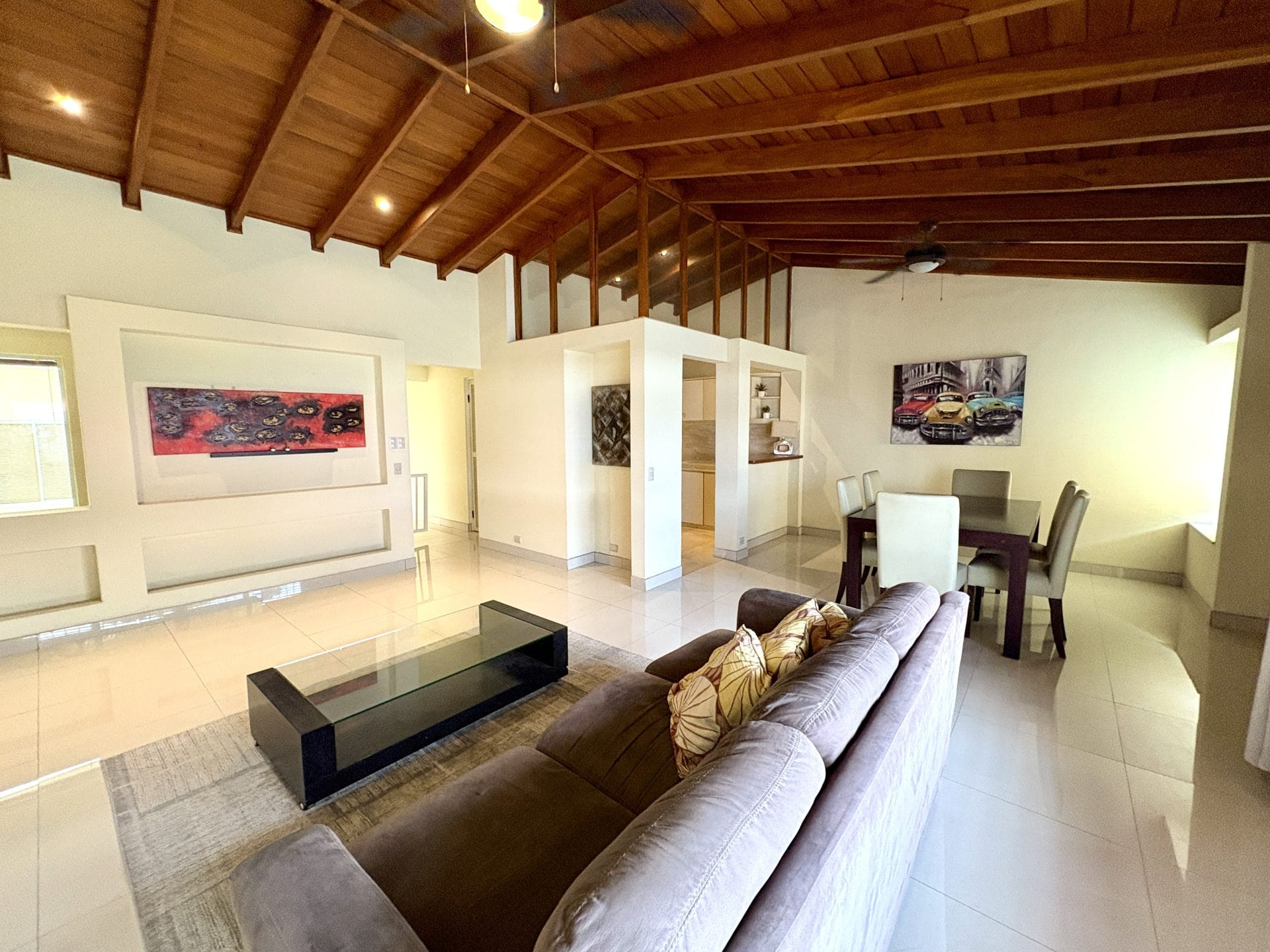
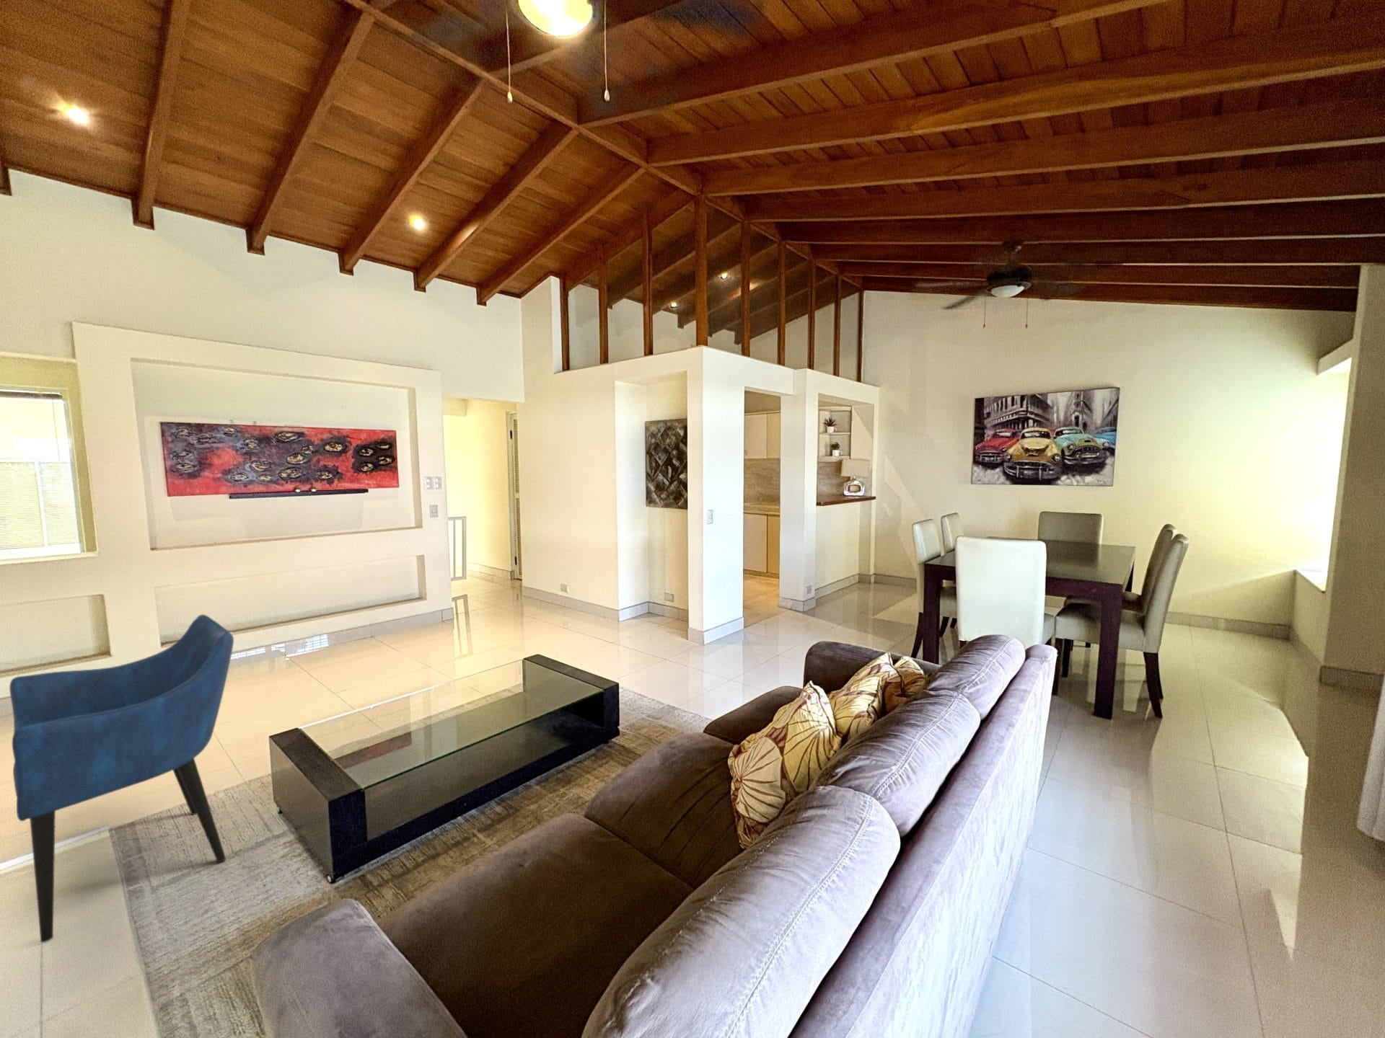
+ armchair [9,614,234,943]
